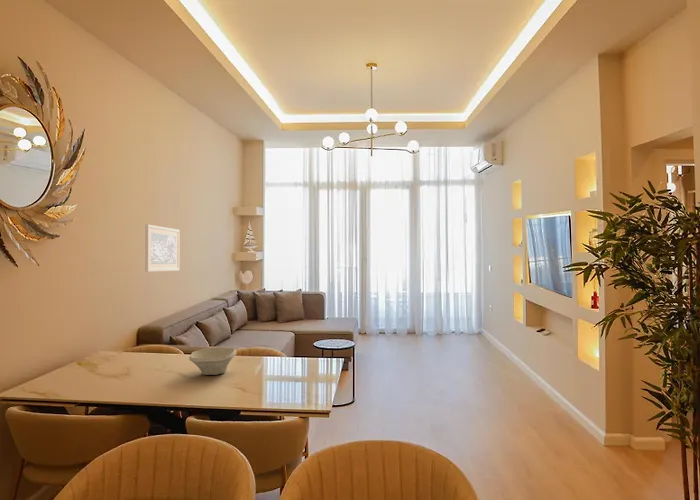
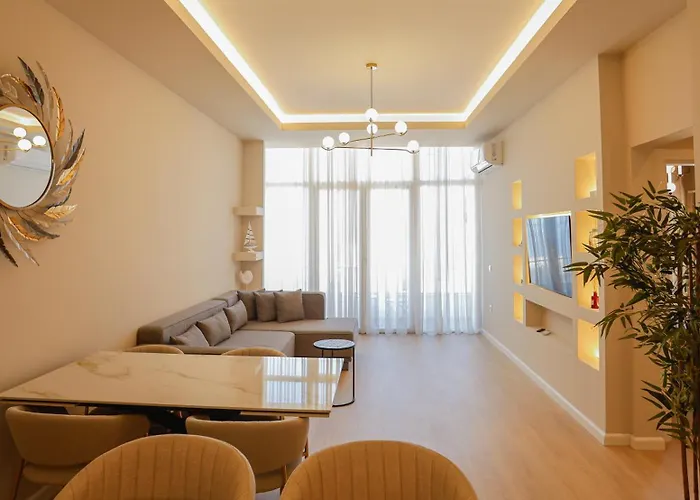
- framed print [144,223,180,273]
- bowl [188,347,238,376]
